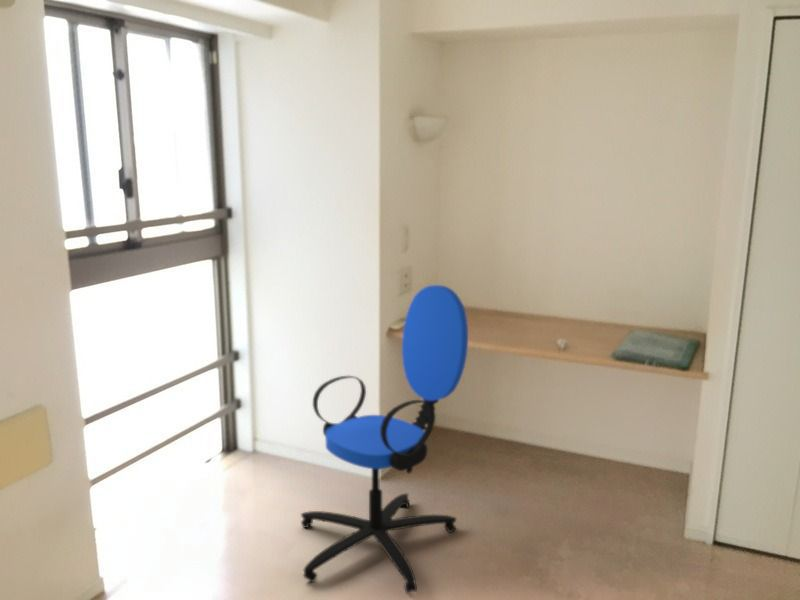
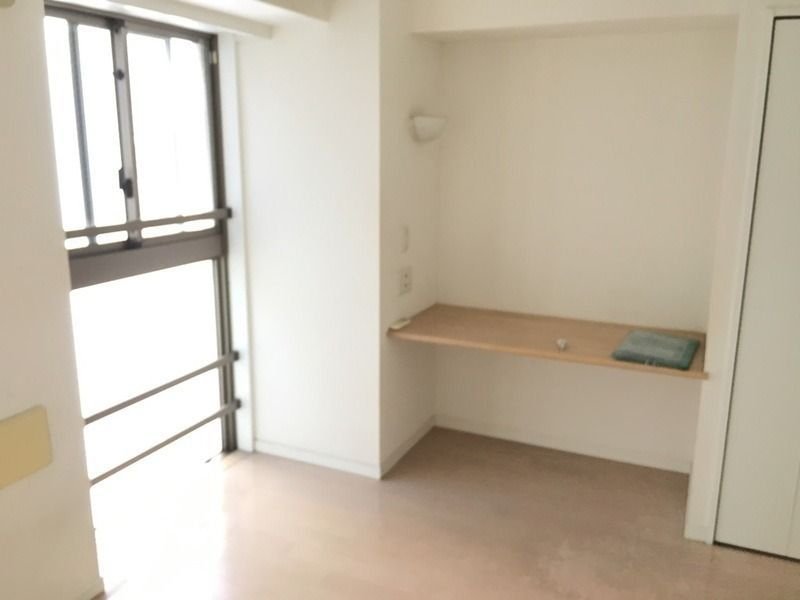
- office chair [300,284,469,595]
